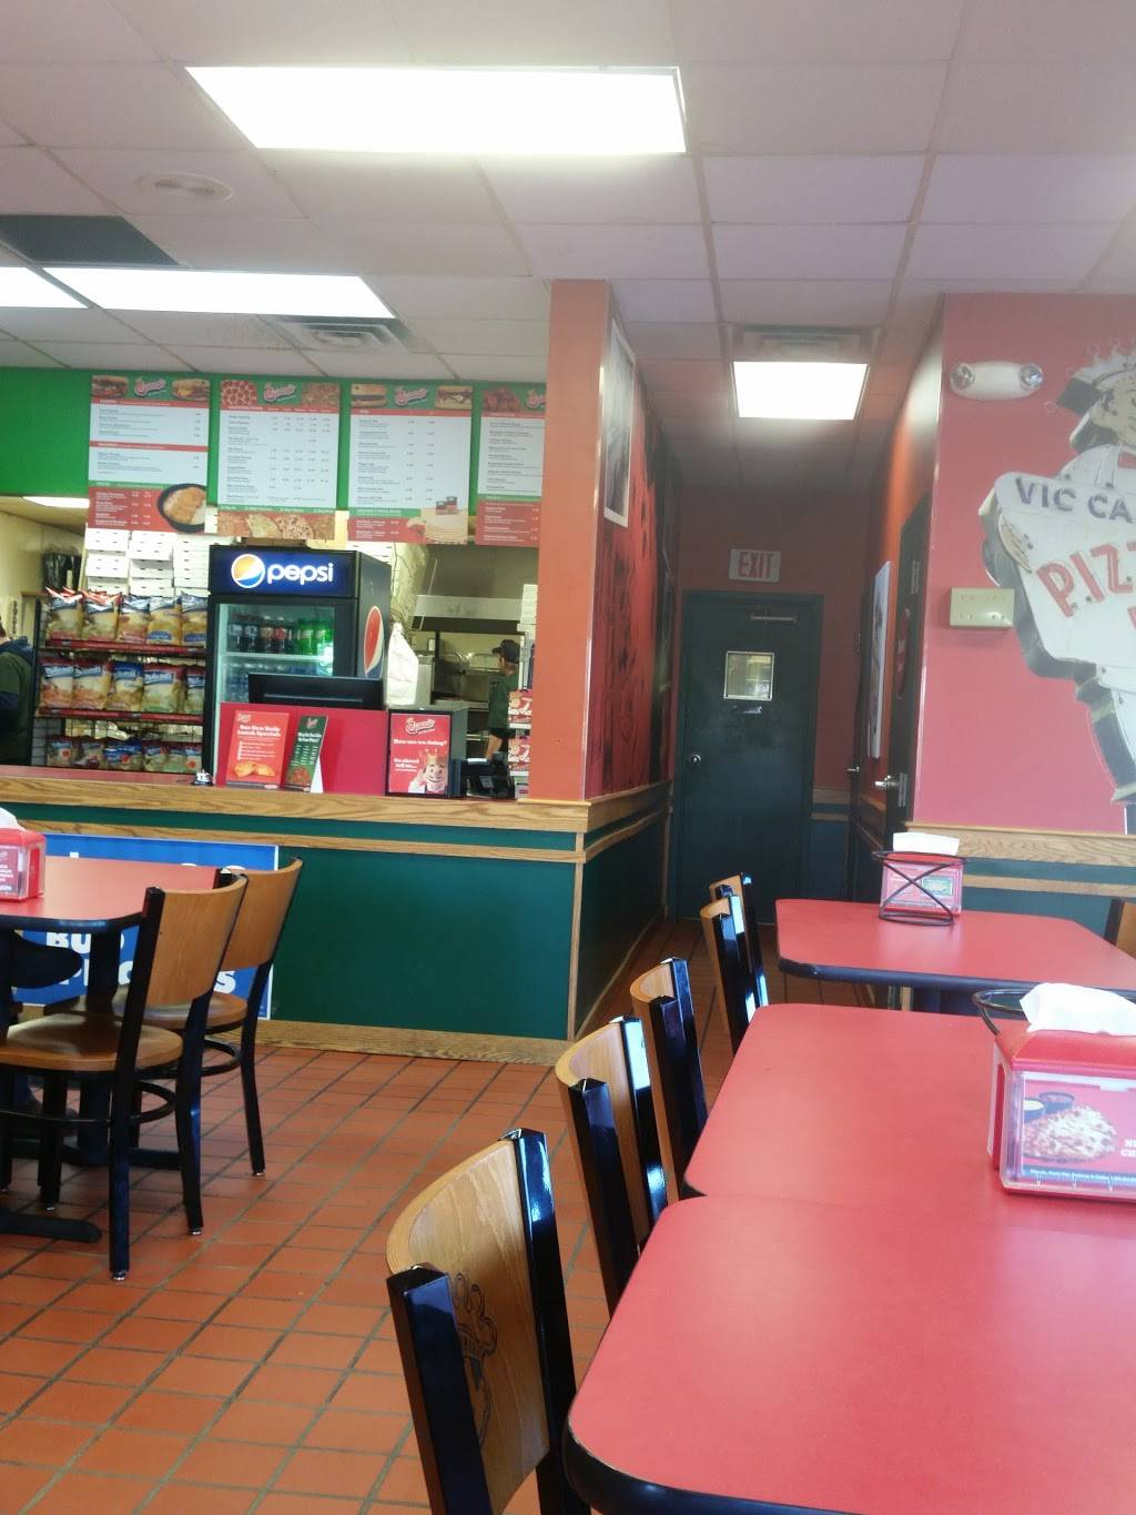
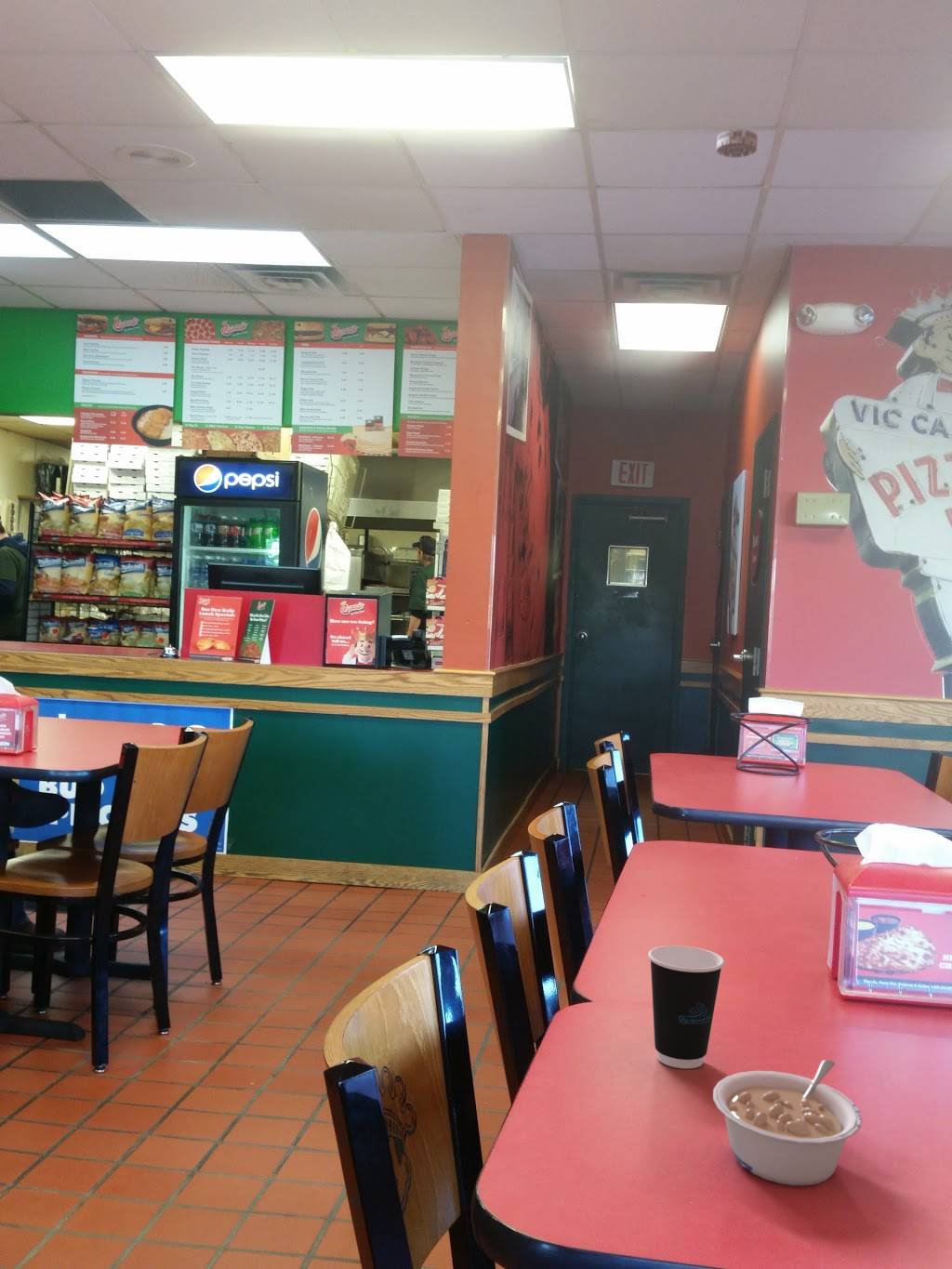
+ legume [712,1059,863,1186]
+ smoke detector [716,128,759,158]
+ dixie cup [647,945,725,1069]
